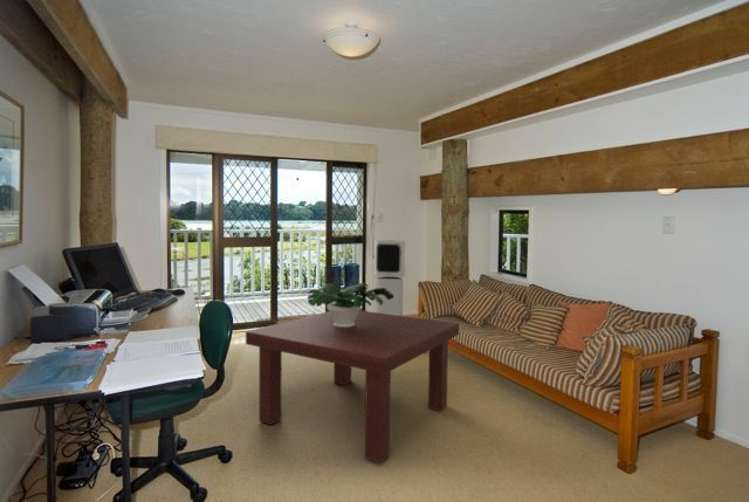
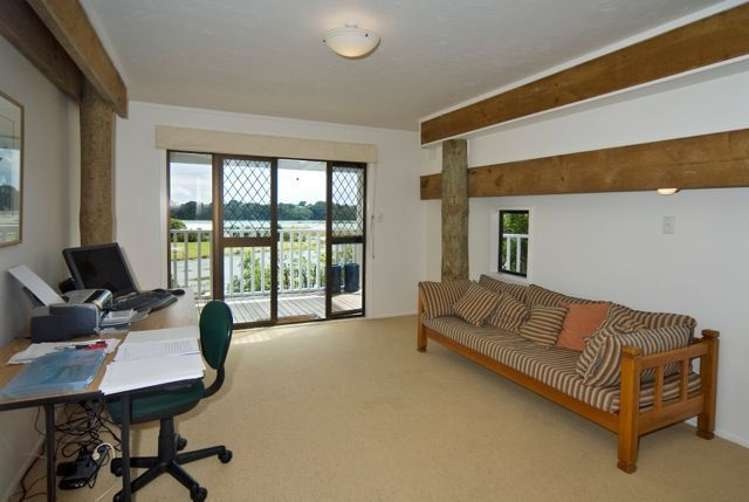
- air purifier [373,239,406,316]
- potted plant [306,282,394,327]
- coffee table [245,310,460,464]
